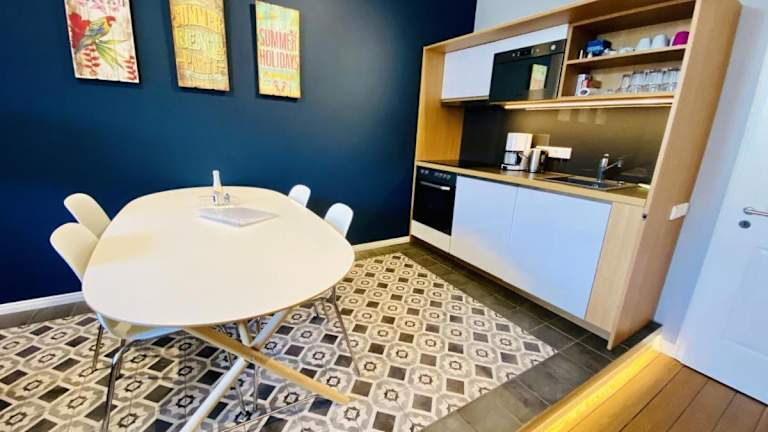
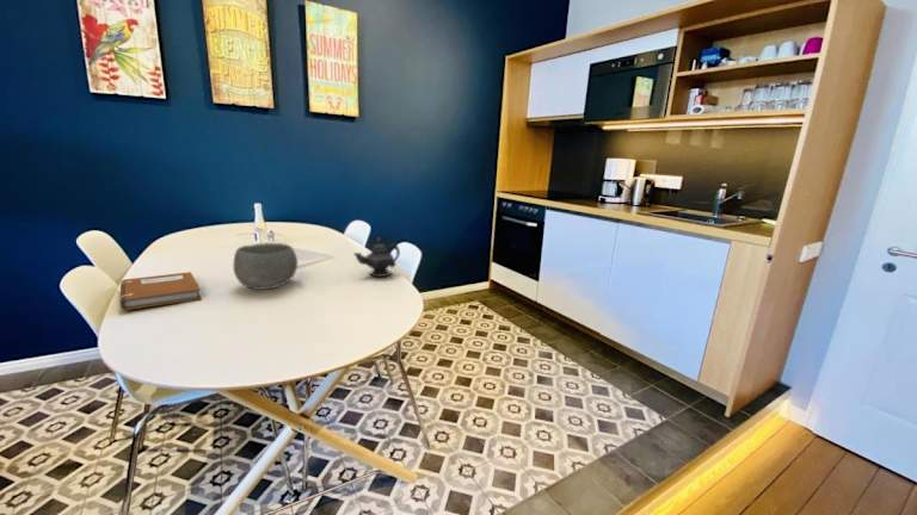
+ bowl [232,242,299,291]
+ notebook [119,271,202,311]
+ teapot [352,236,401,278]
